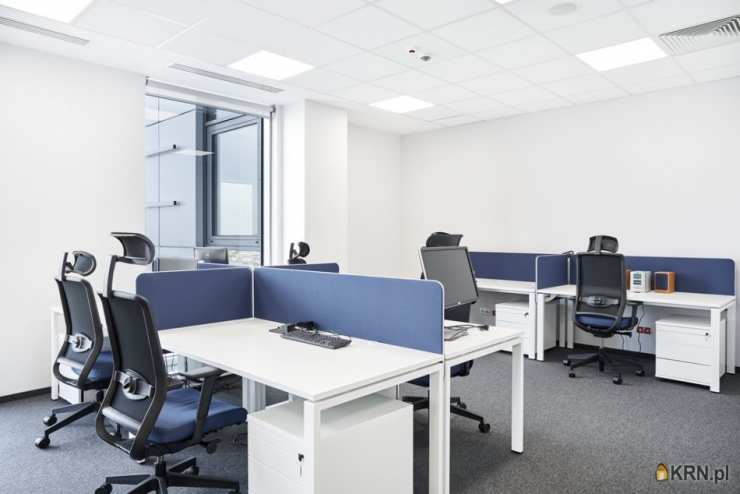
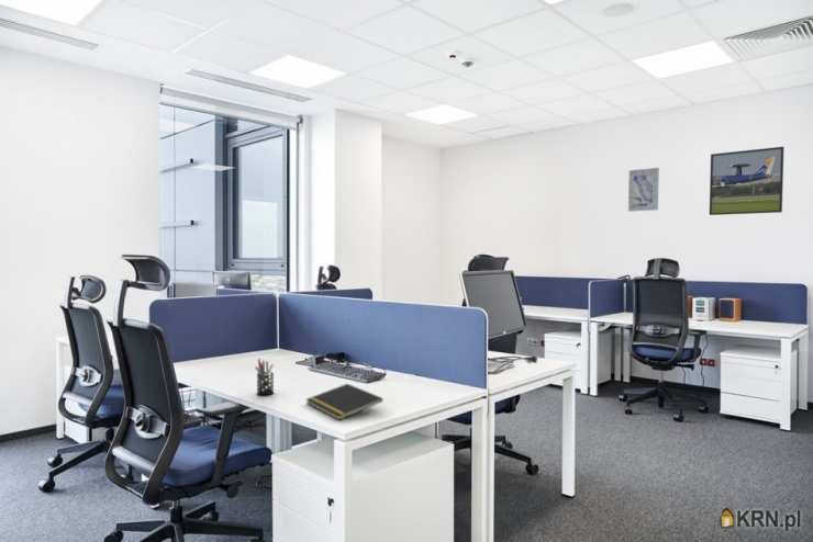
+ pen holder [254,358,275,396]
+ wall art [627,167,660,213]
+ notepad [305,383,385,421]
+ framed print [709,146,786,216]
